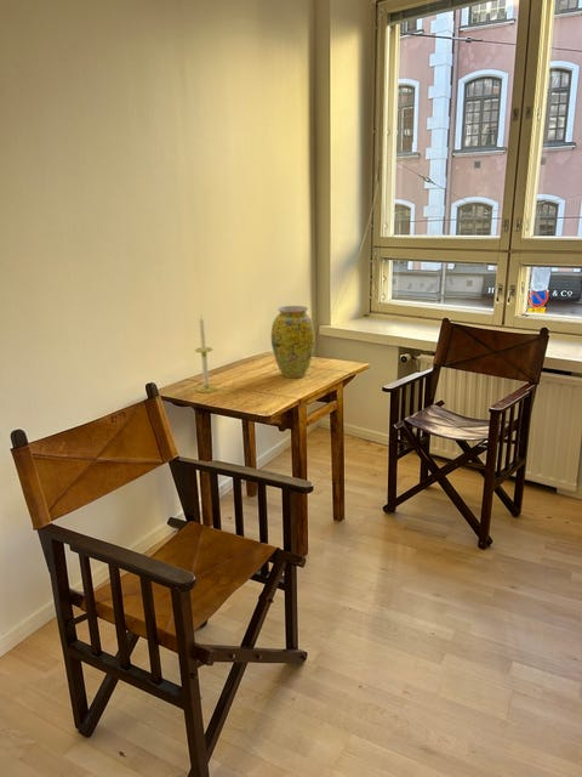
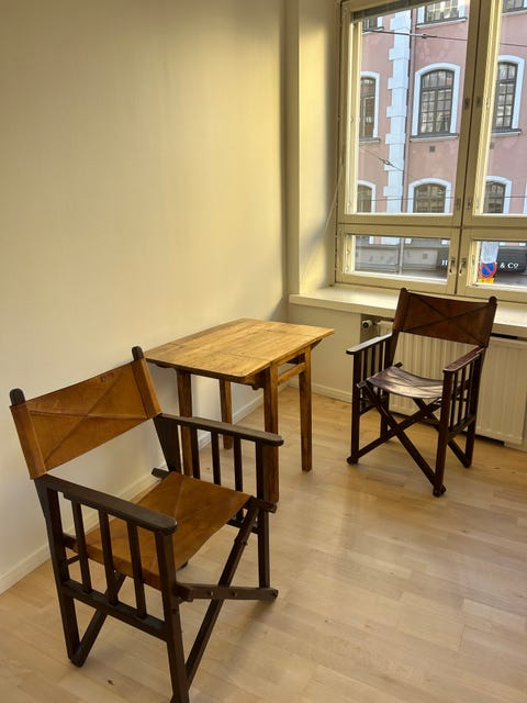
- vase [270,305,316,379]
- candle [194,316,218,393]
